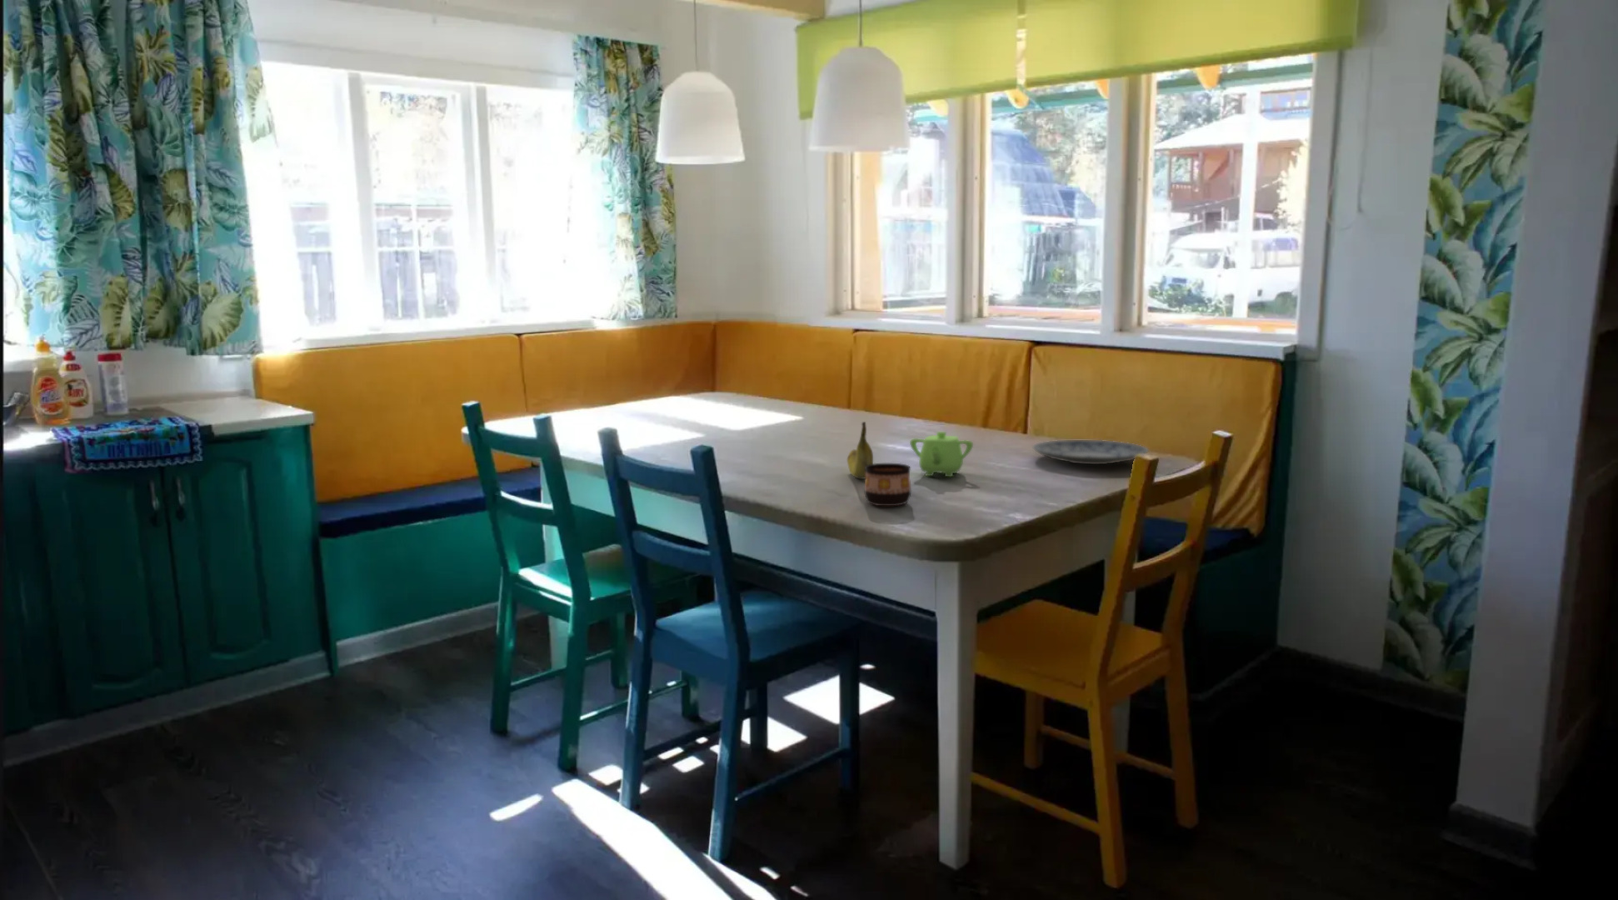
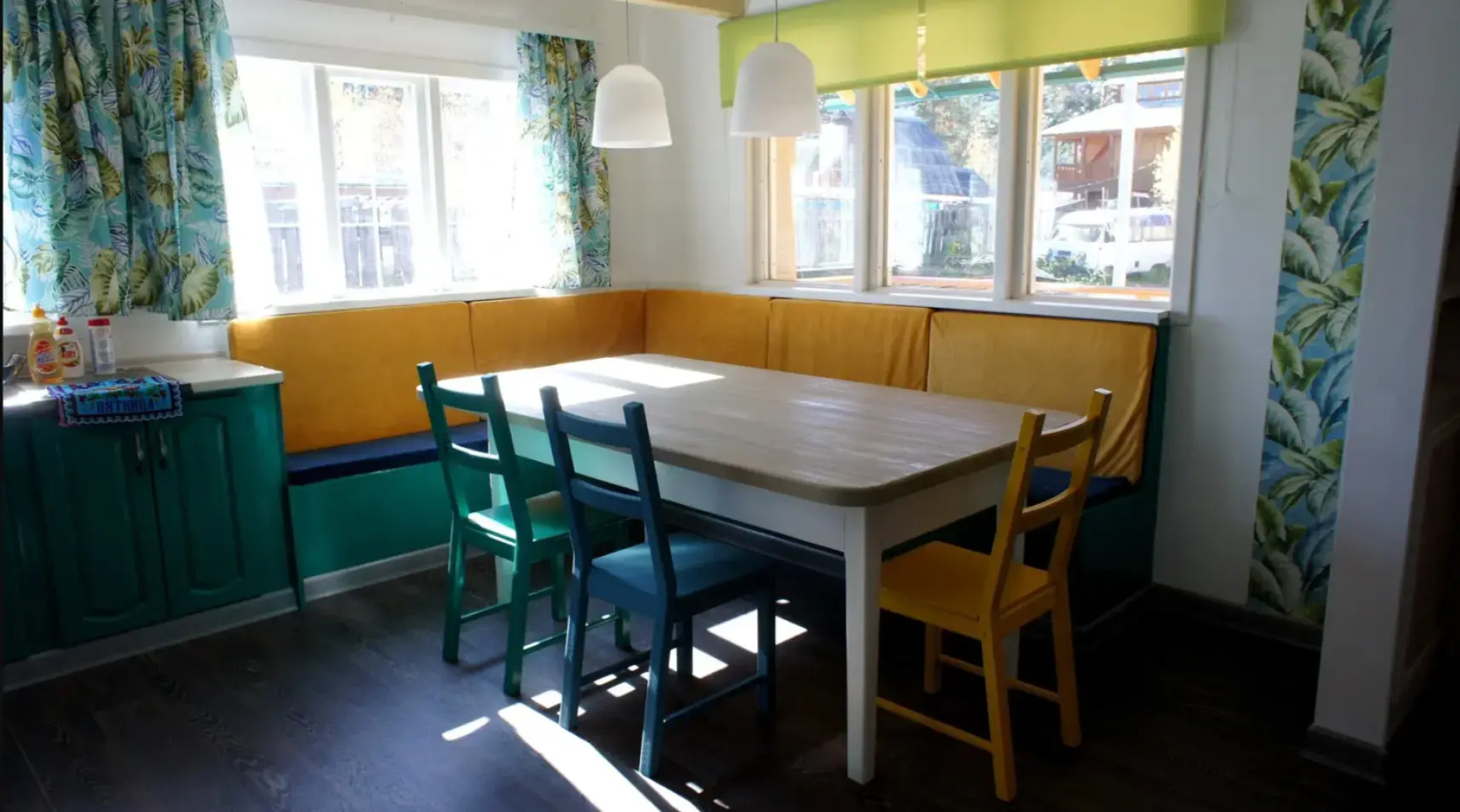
- fruit [847,421,874,480]
- plate [1032,439,1149,466]
- teapot [909,431,974,478]
- cup [864,462,911,507]
